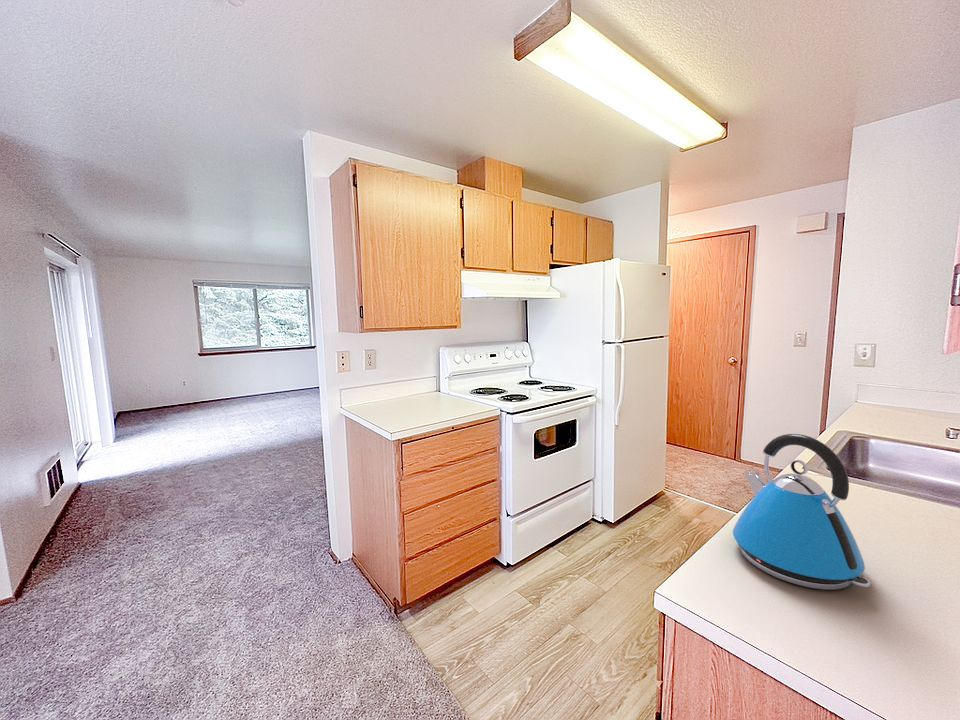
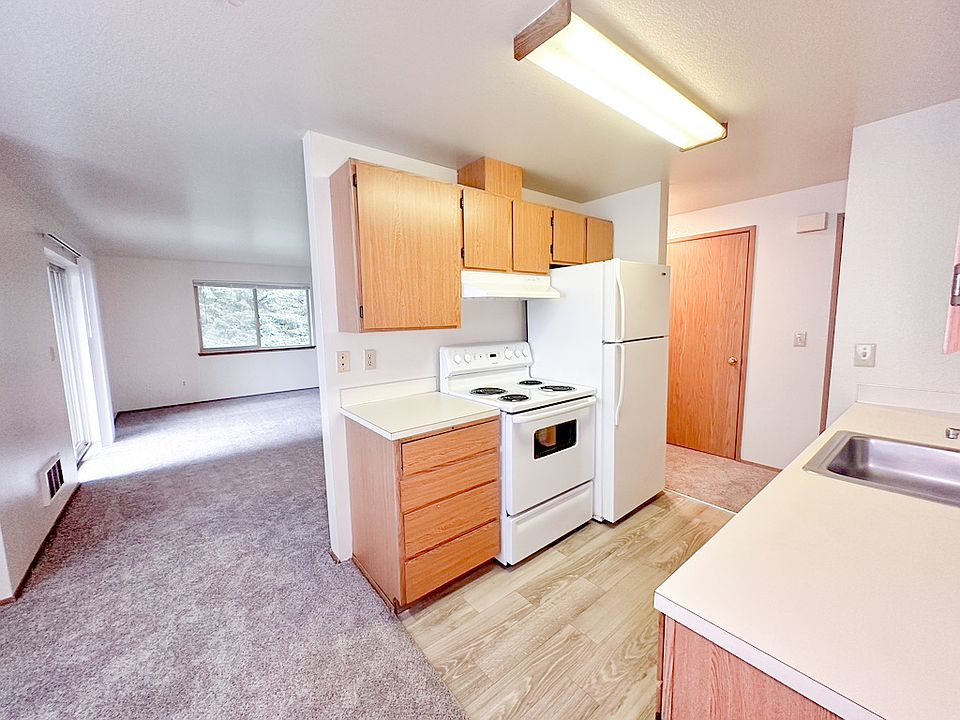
- kettle [732,433,871,591]
